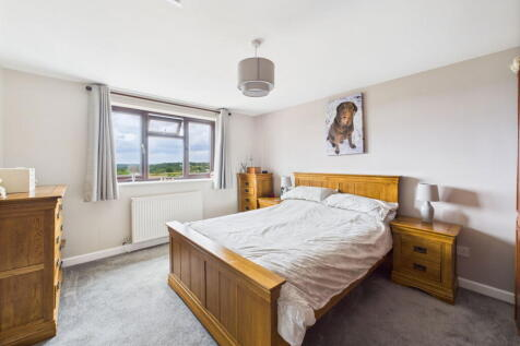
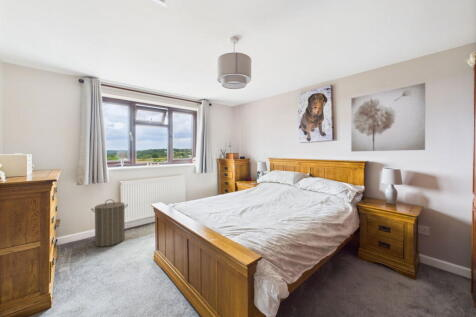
+ laundry hamper [90,198,129,248]
+ wall art [350,82,426,153]
